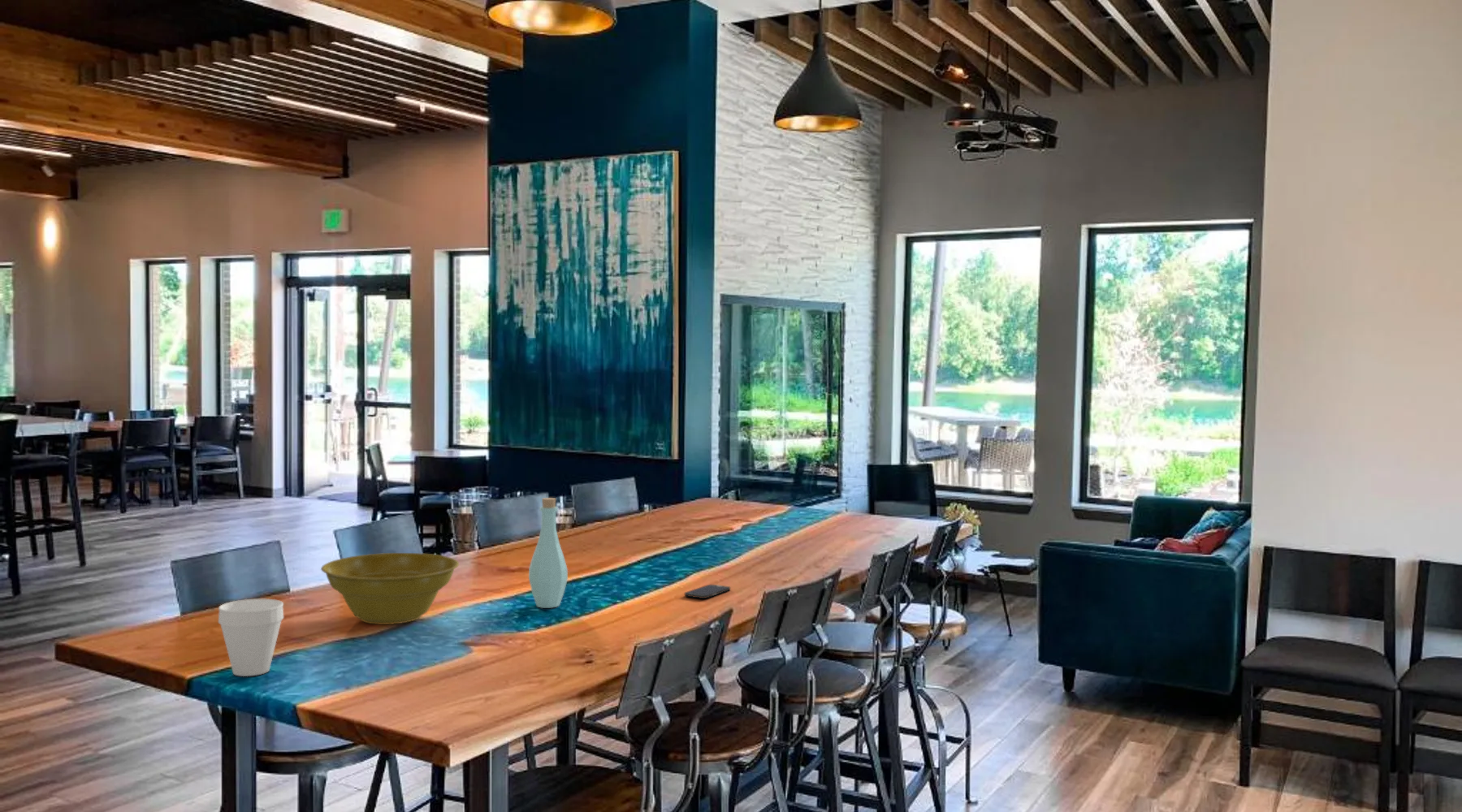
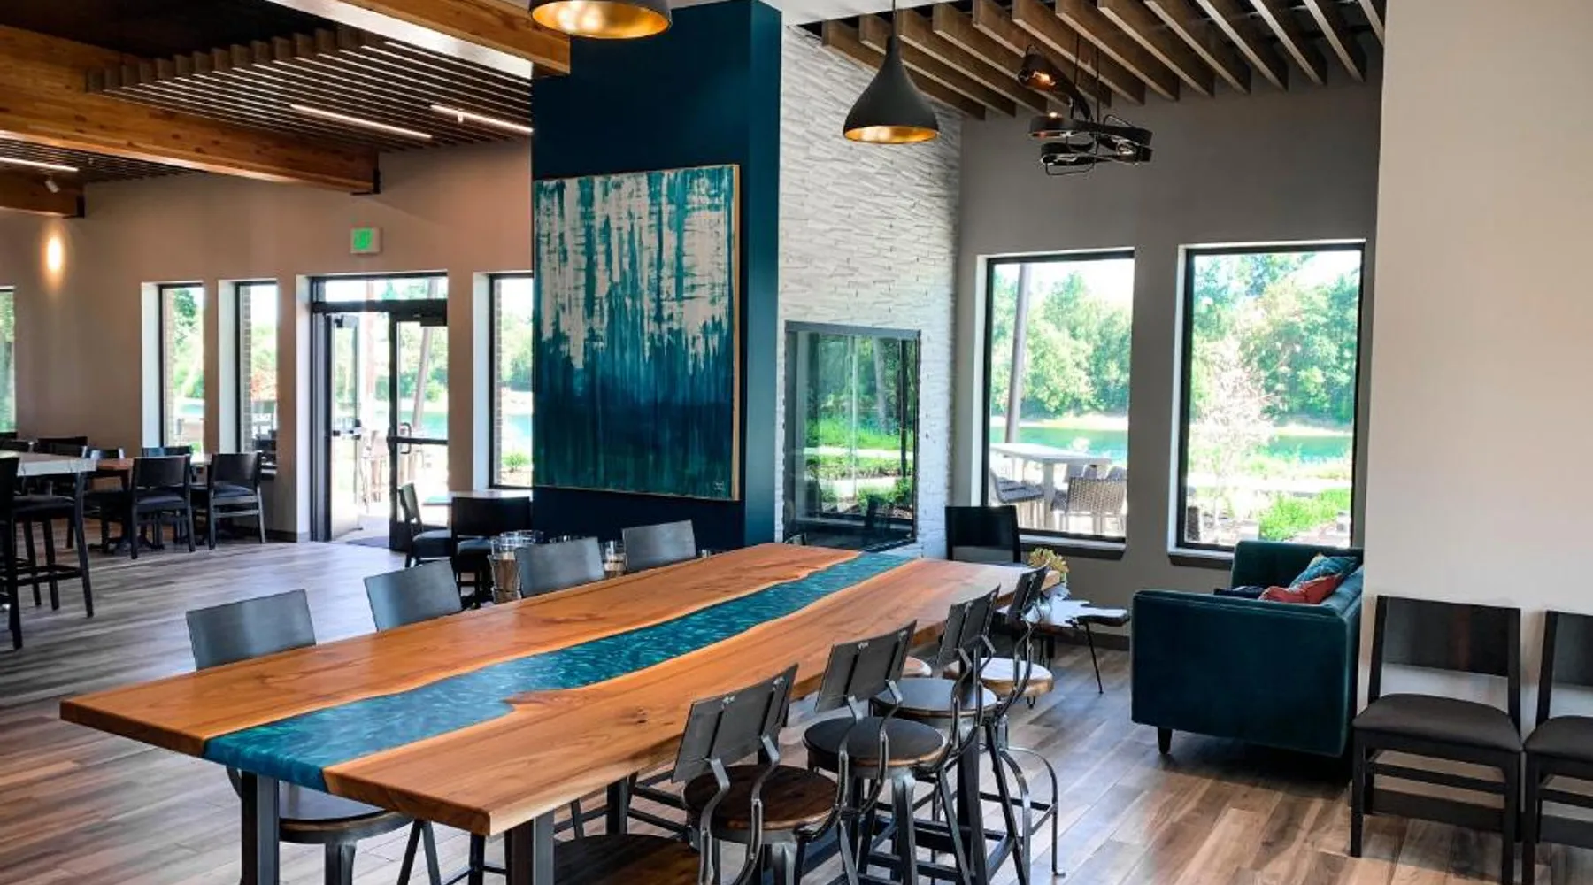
- smartphone [684,584,731,599]
- planter bowl [320,552,460,625]
- cup [218,598,284,677]
- bottle [528,497,569,609]
